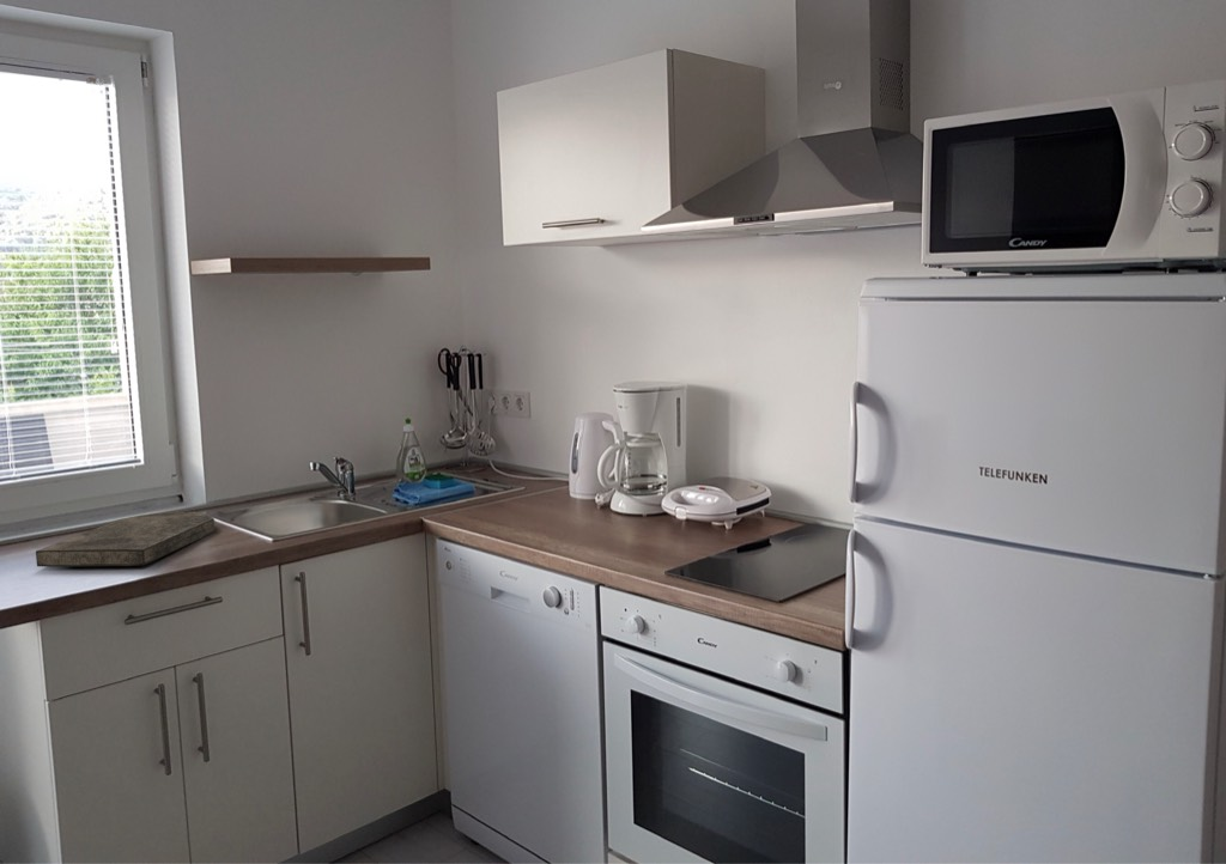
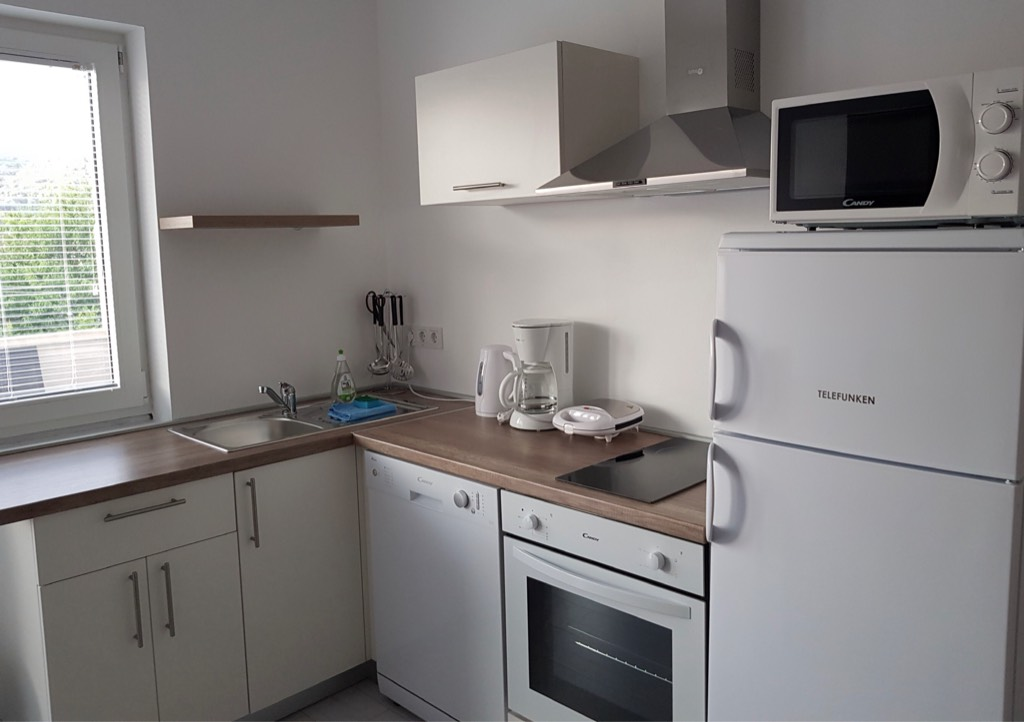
- cutting board [35,511,216,568]
